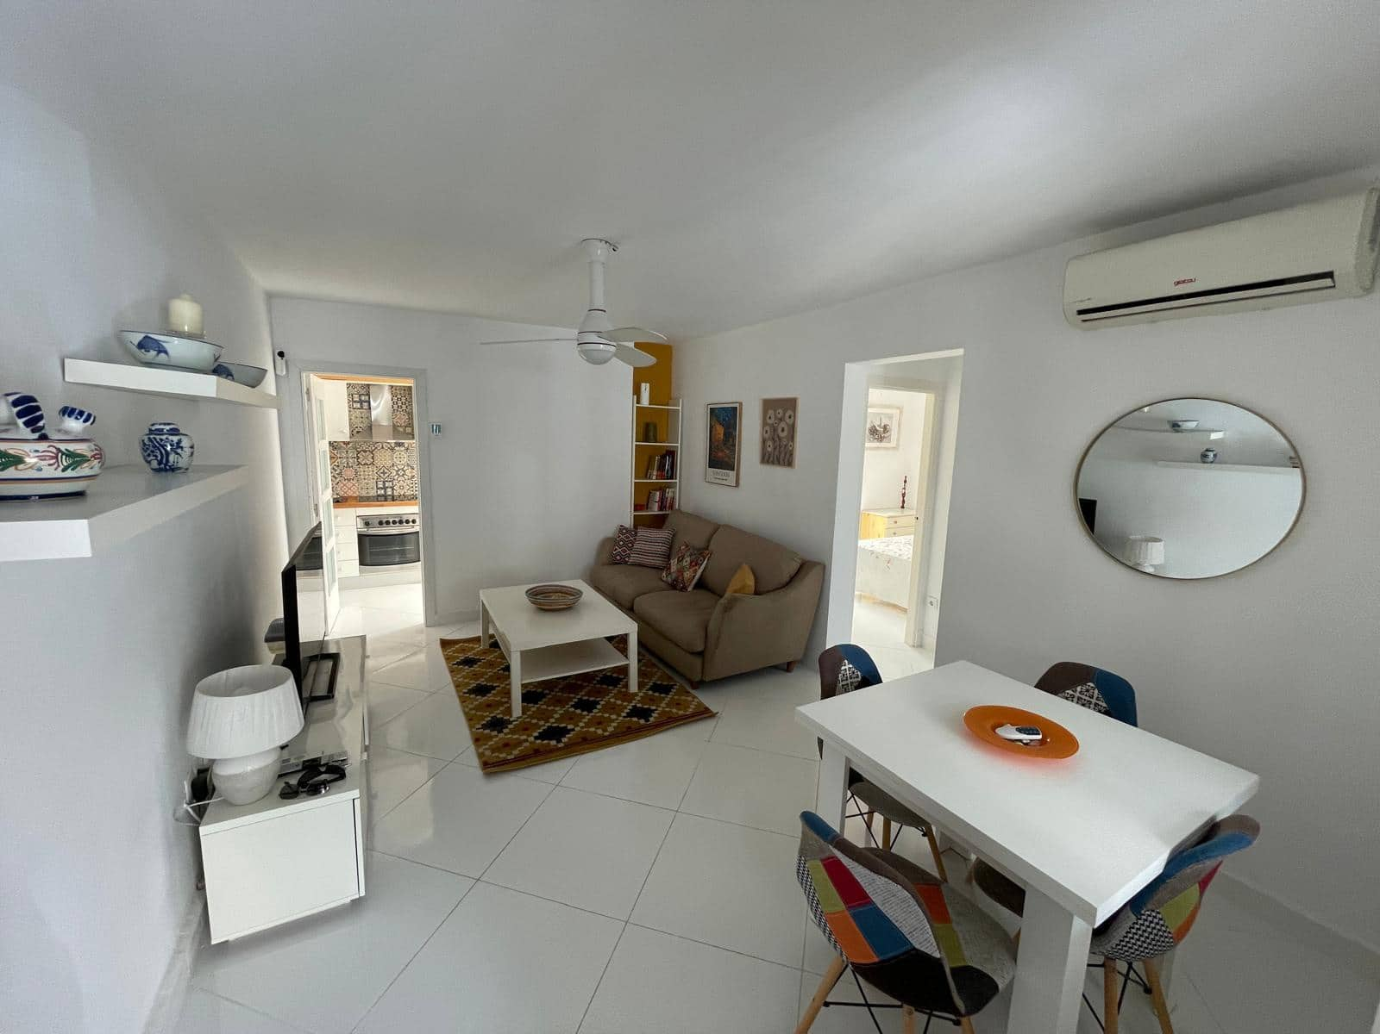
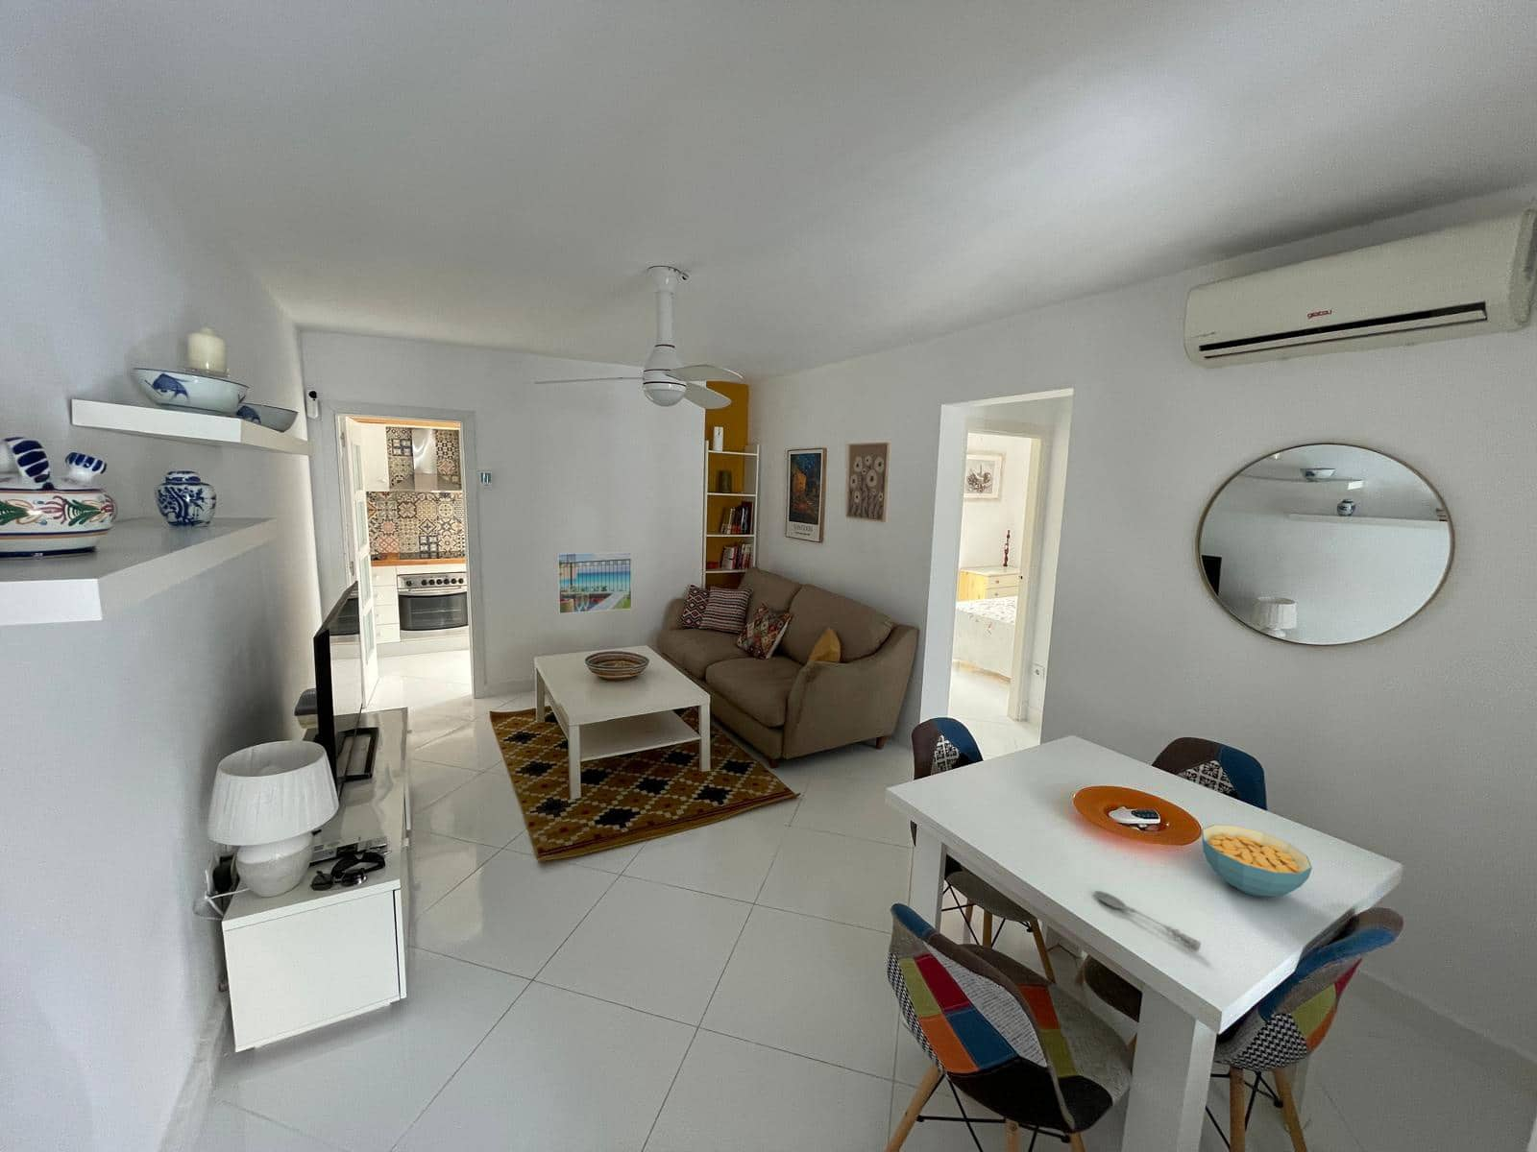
+ soupspoon [1094,889,1202,952]
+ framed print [557,551,633,615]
+ cereal bowl [1201,824,1313,898]
